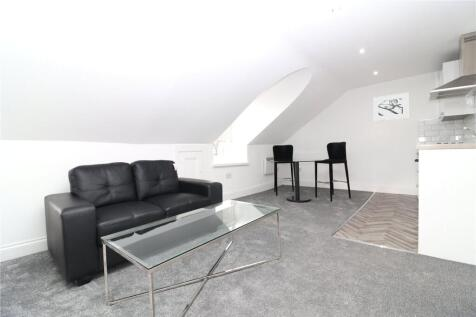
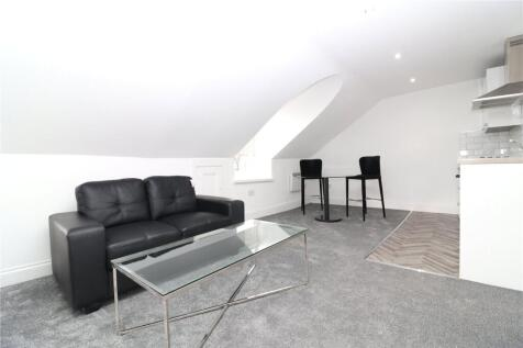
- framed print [373,92,409,122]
